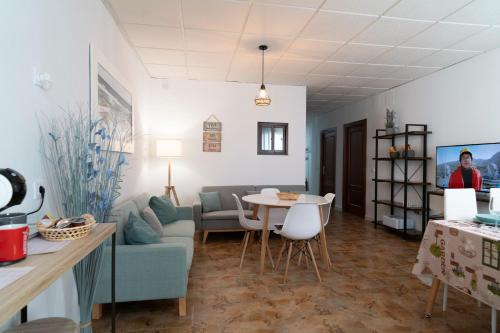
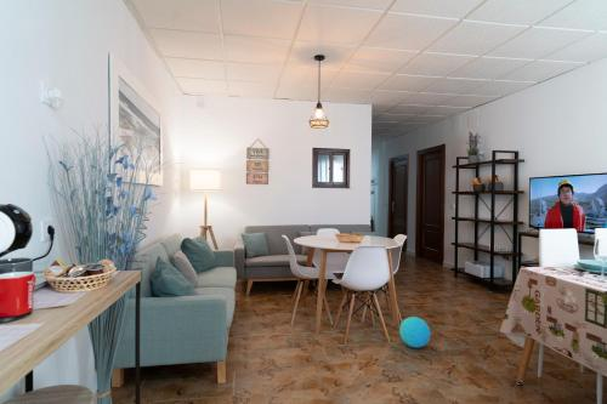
+ ball [398,315,431,349]
